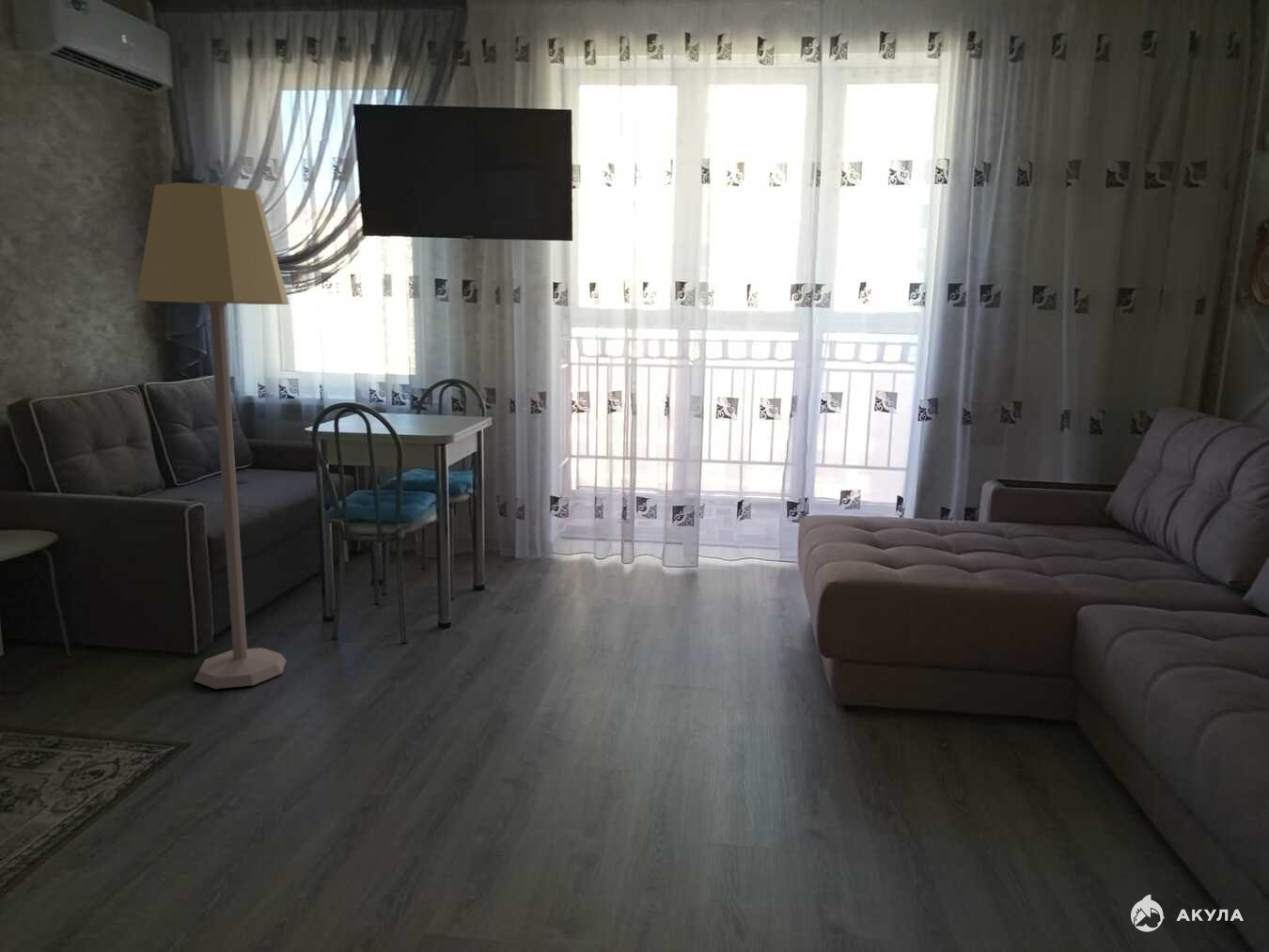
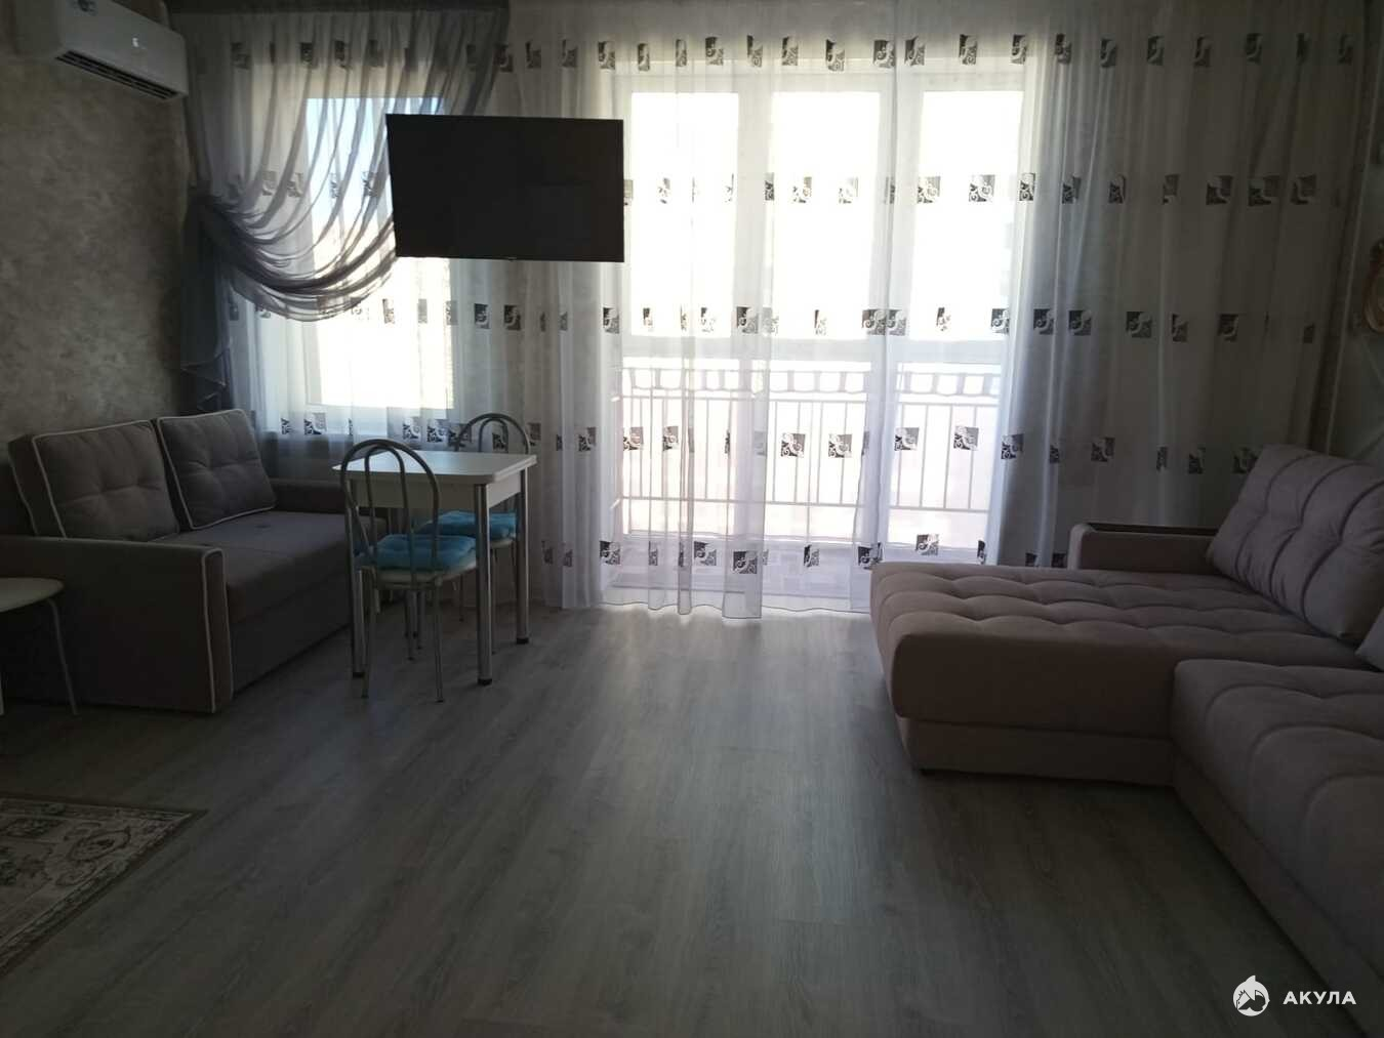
- lamp [135,181,290,690]
